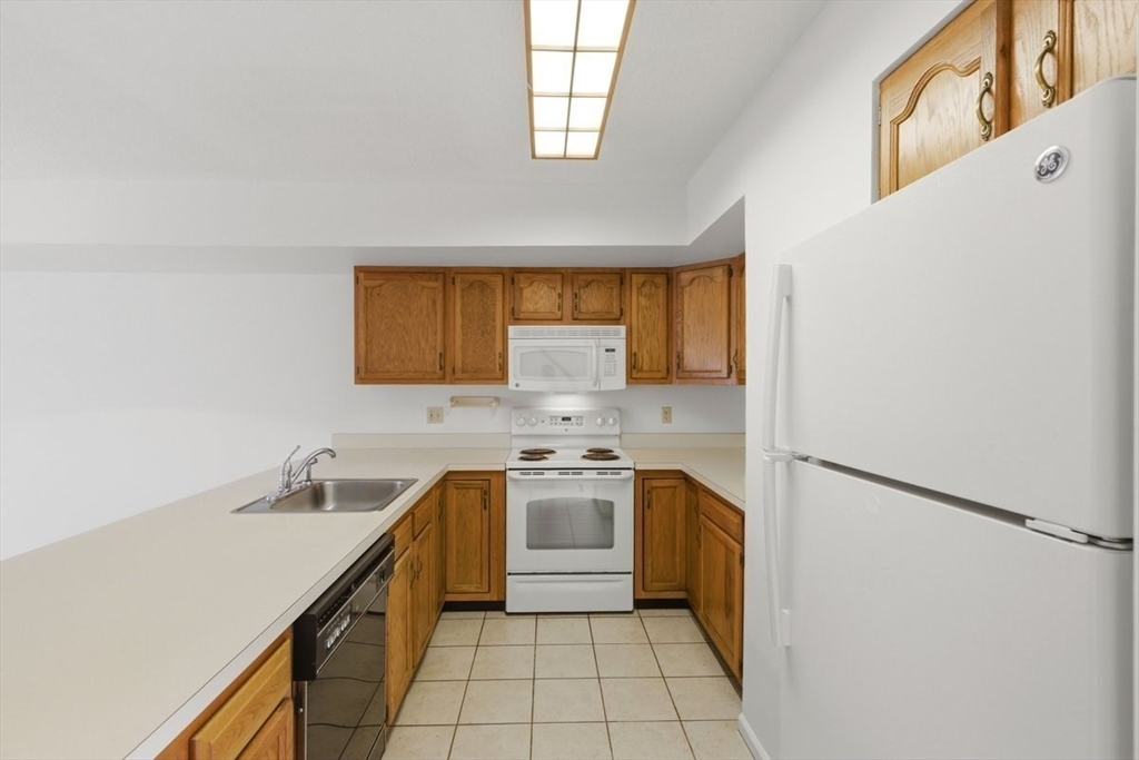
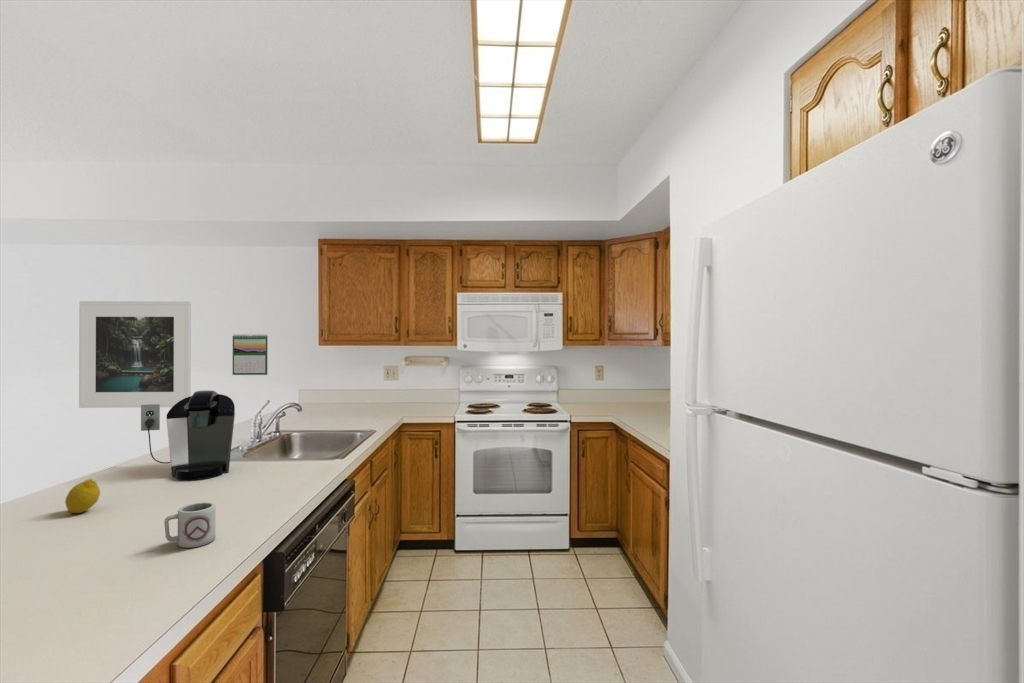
+ coffee maker [140,389,236,481]
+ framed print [78,300,192,409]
+ cup [163,501,217,549]
+ calendar [232,333,269,376]
+ fruit [64,478,101,514]
